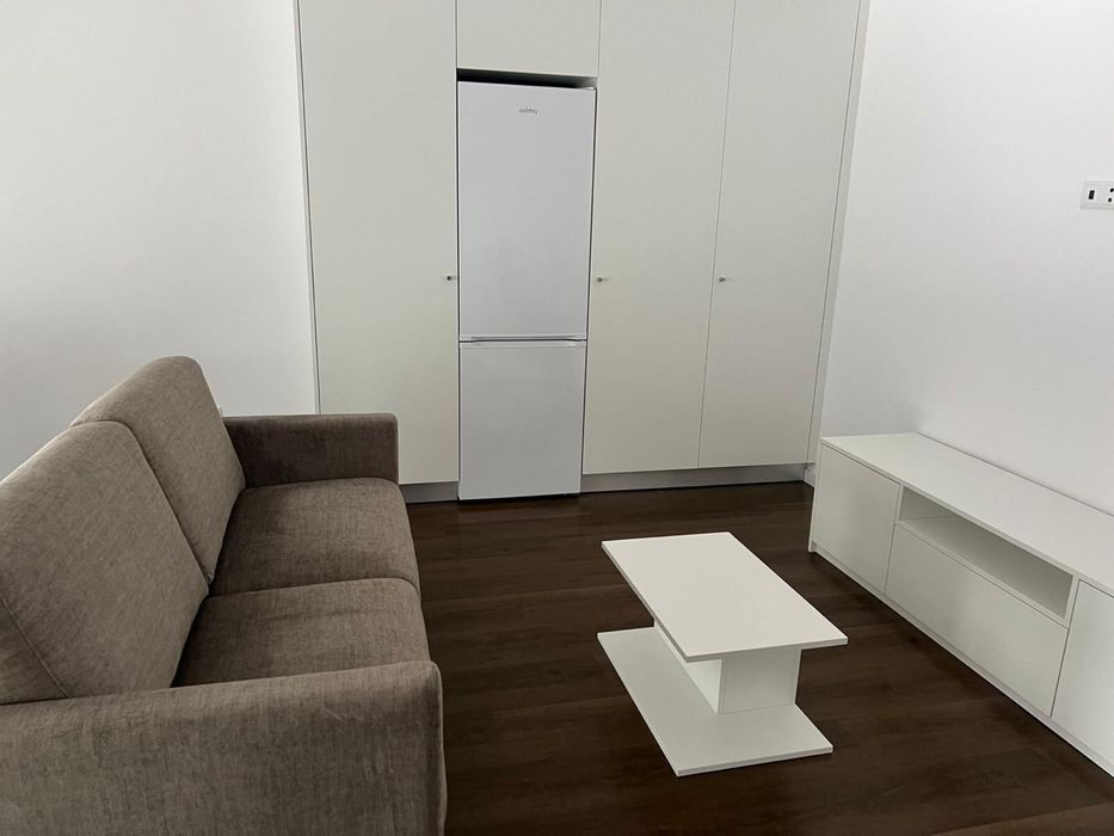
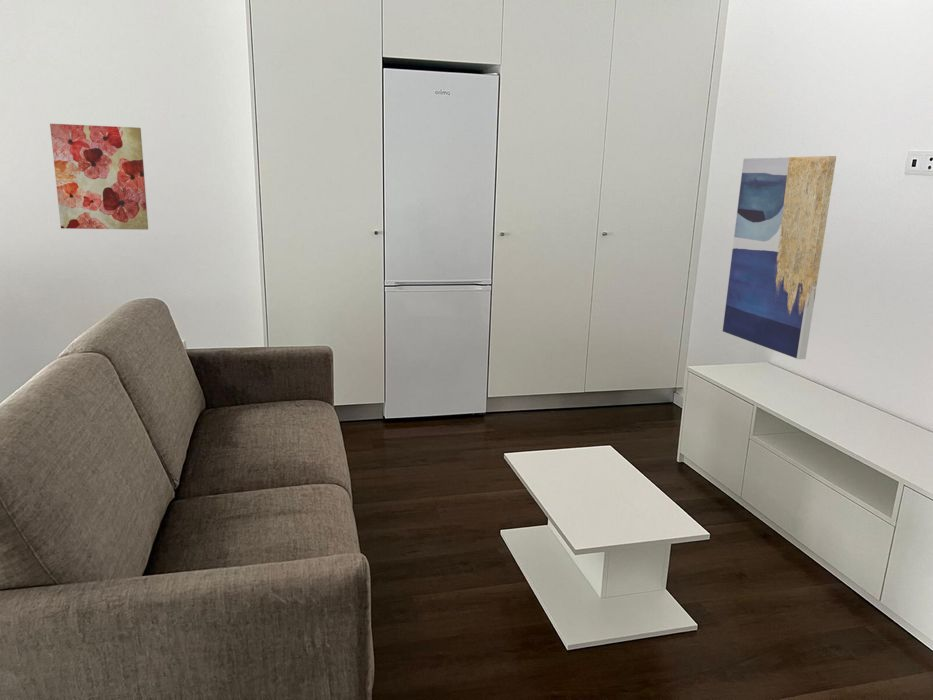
+ wall art [722,155,837,360]
+ wall art [49,123,149,231]
